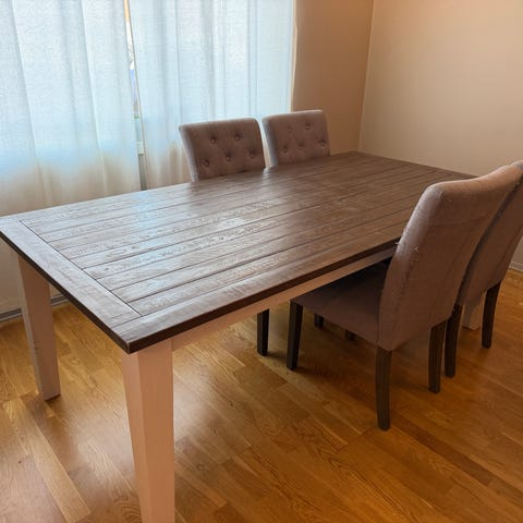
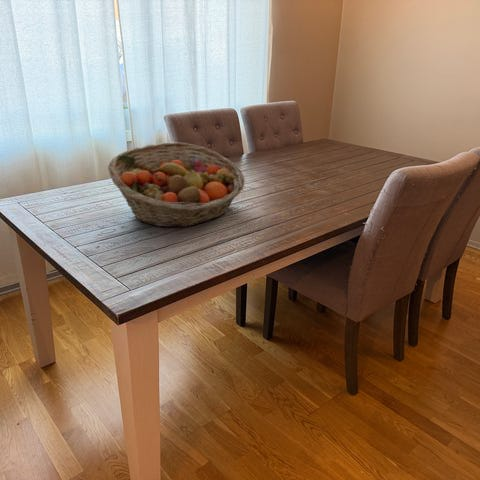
+ fruit basket [107,141,246,228]
